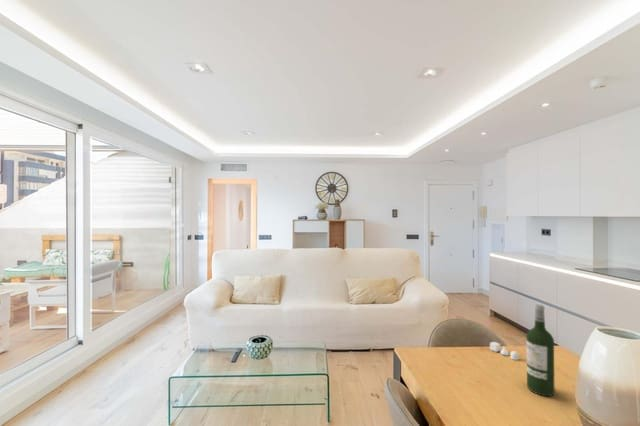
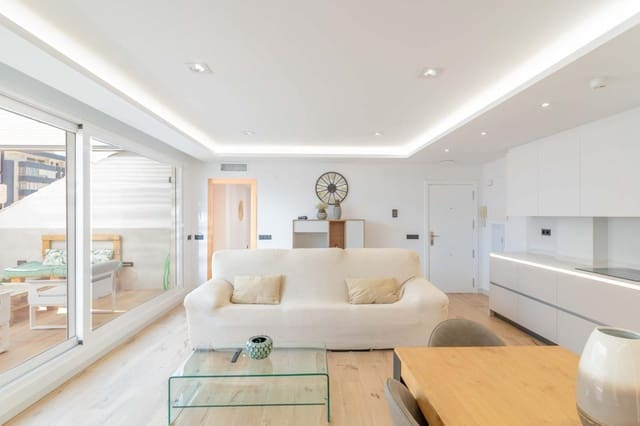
- salt and pepper shaker set [489,341,520,361]
- wine bottle [525,304,556,397]
